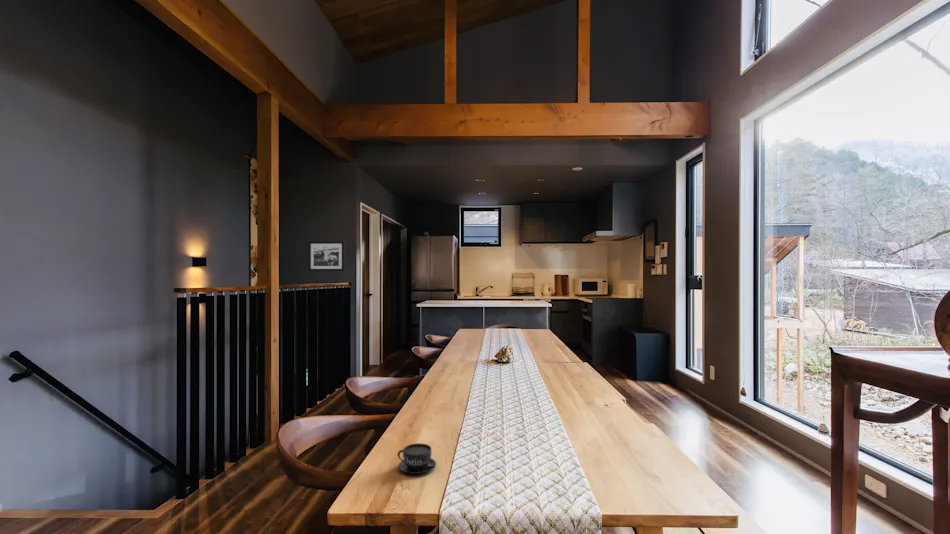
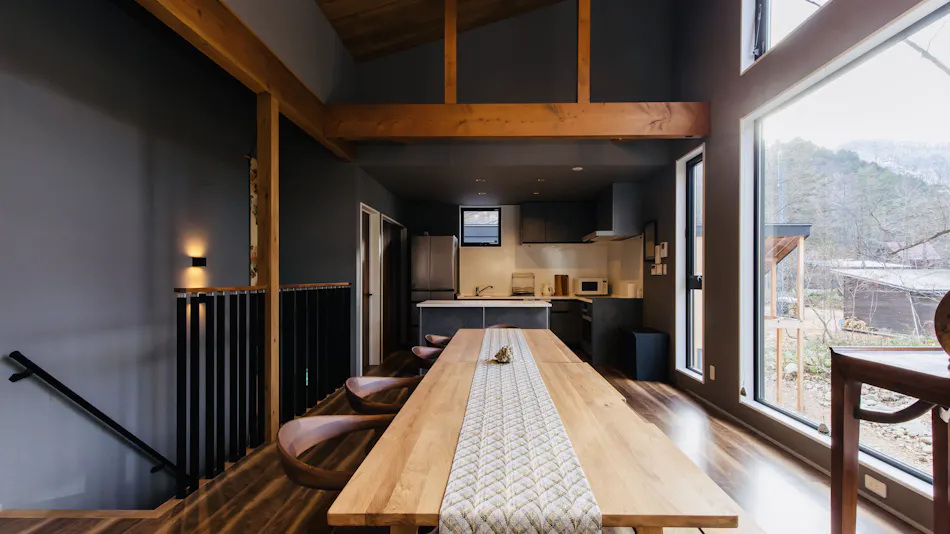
- teacup [397,442,437,475]
- picture frame [308,240,346,272]
